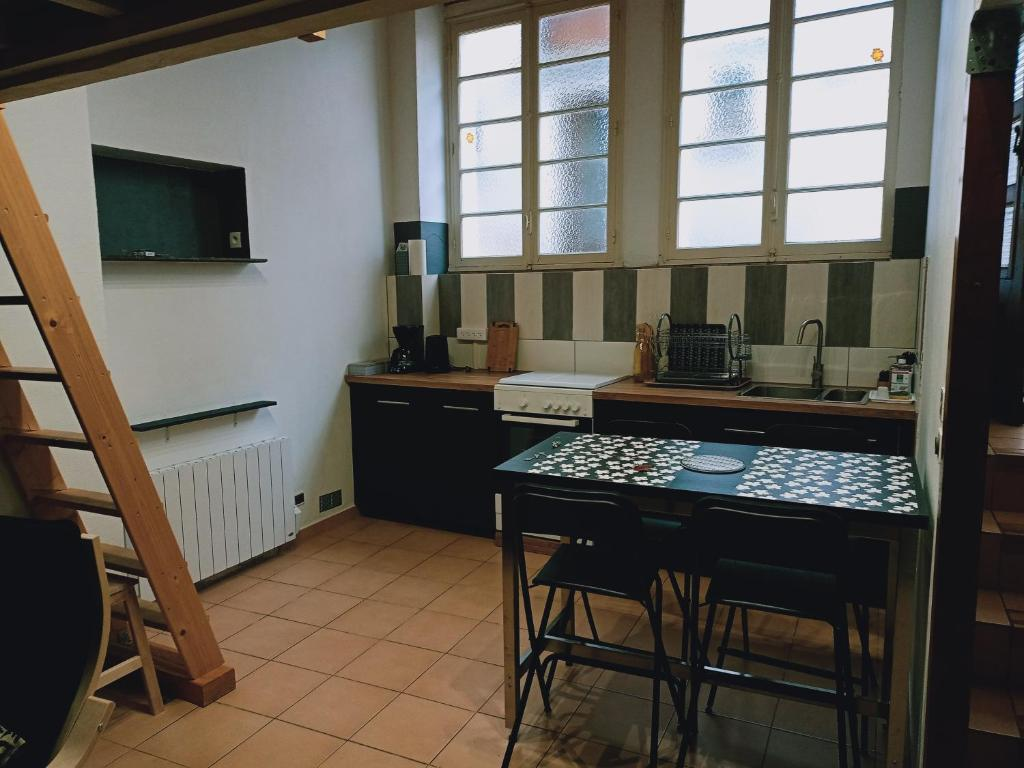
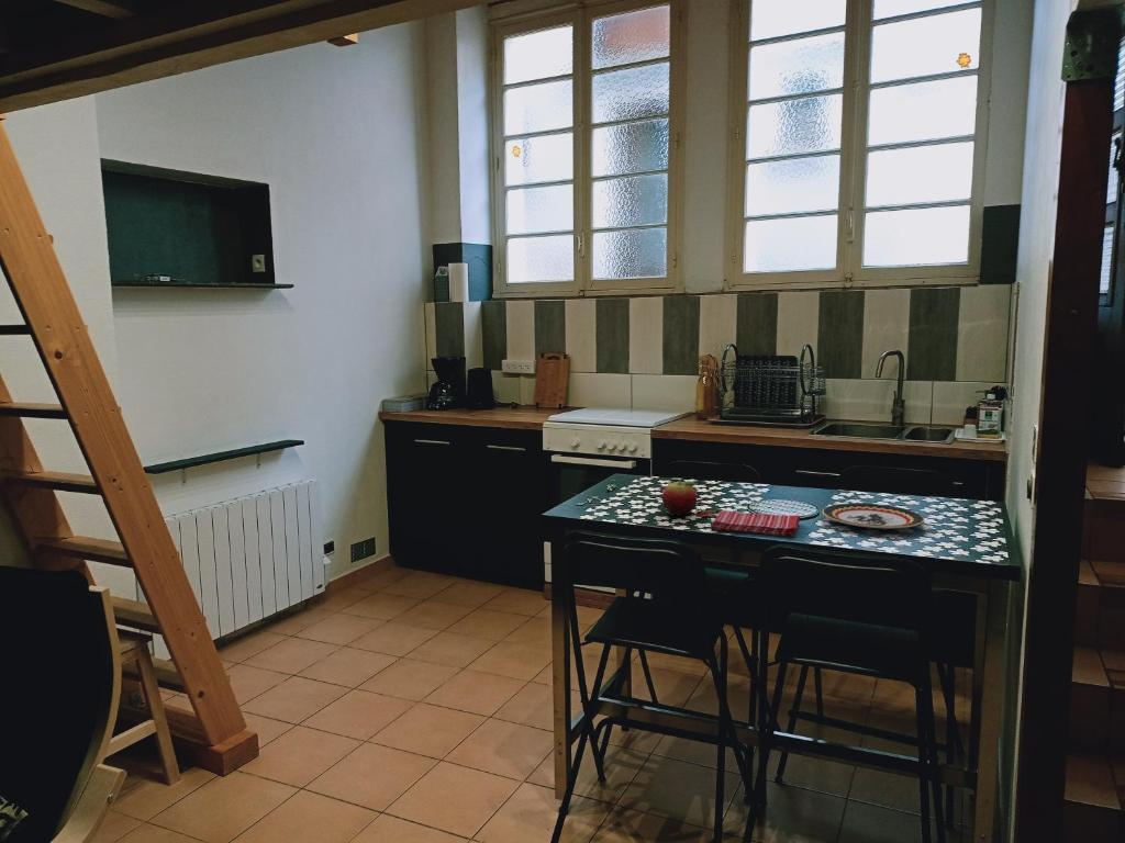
+ dish towel [710,509,801,538]
+ fruit [661,480,698,516]
+ plate [821,502,925,529]
